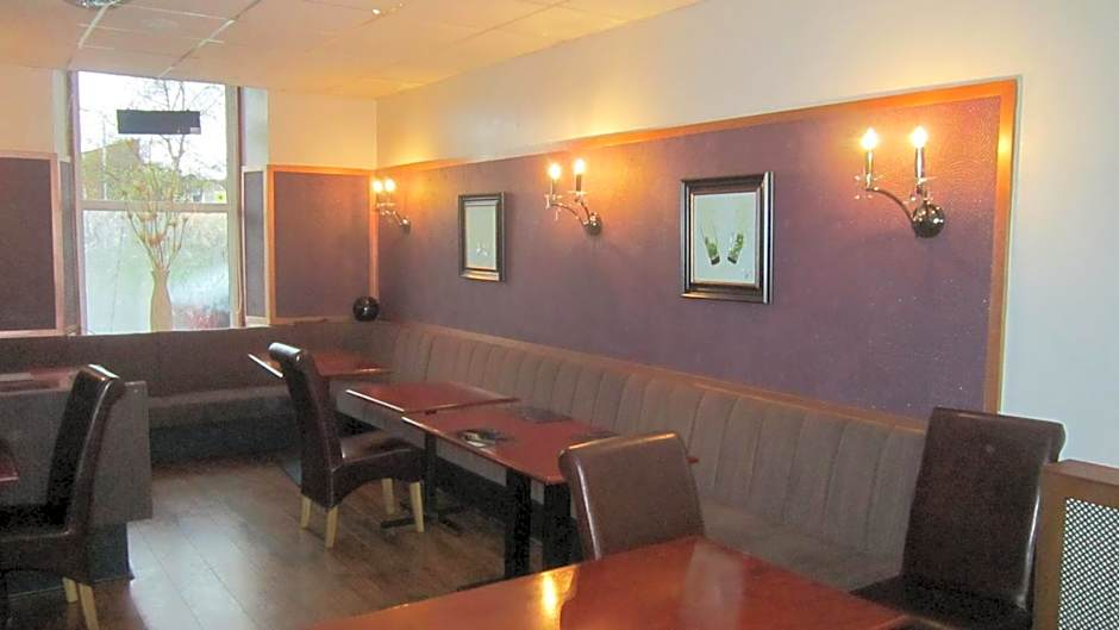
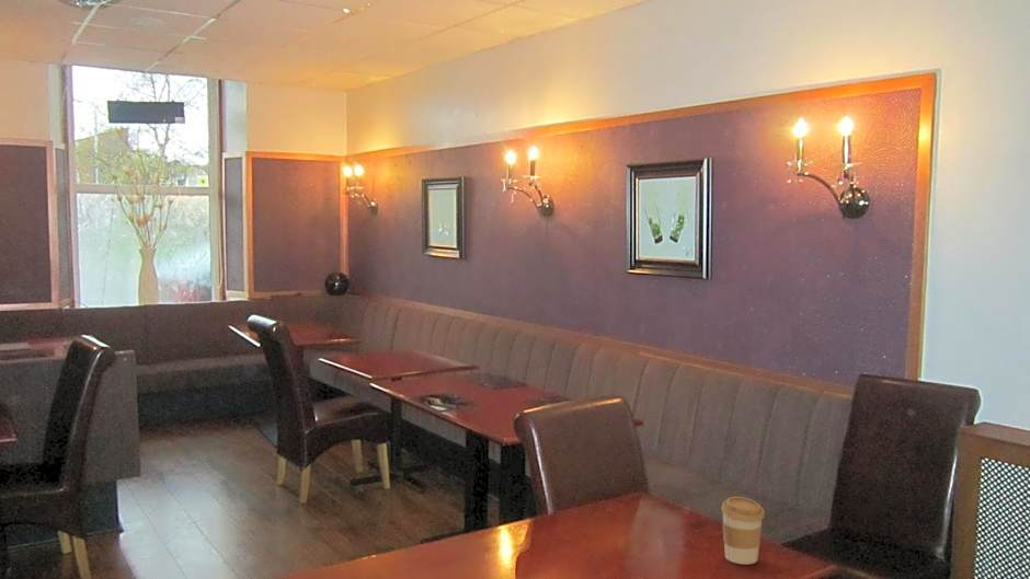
+ coffee cup [720,496,766,566]
